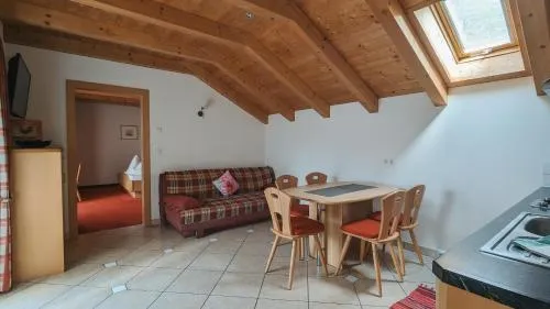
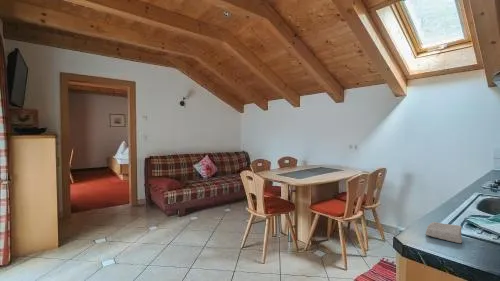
+ soap bar [425,221,463,244]
